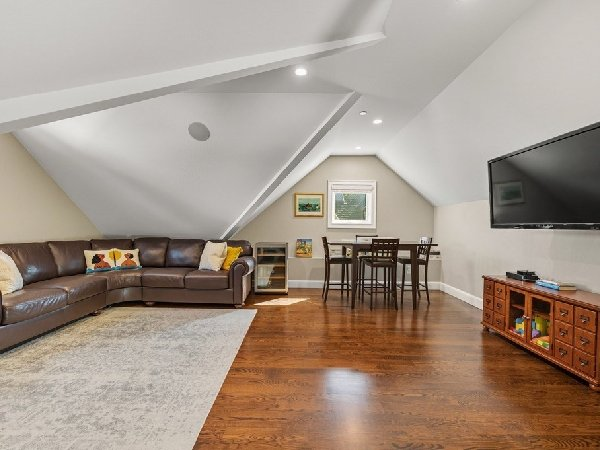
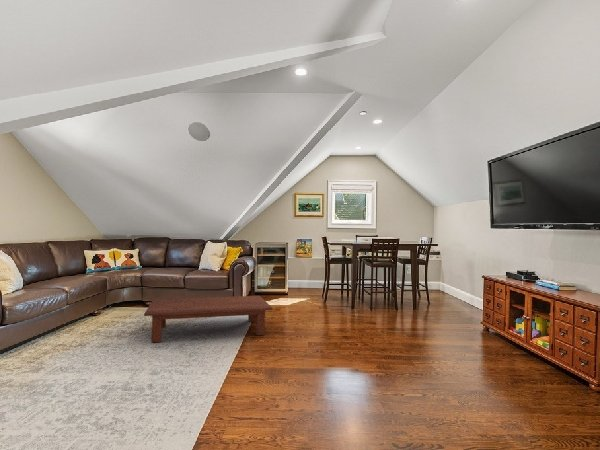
+ coffee table [143,295,273,343]
